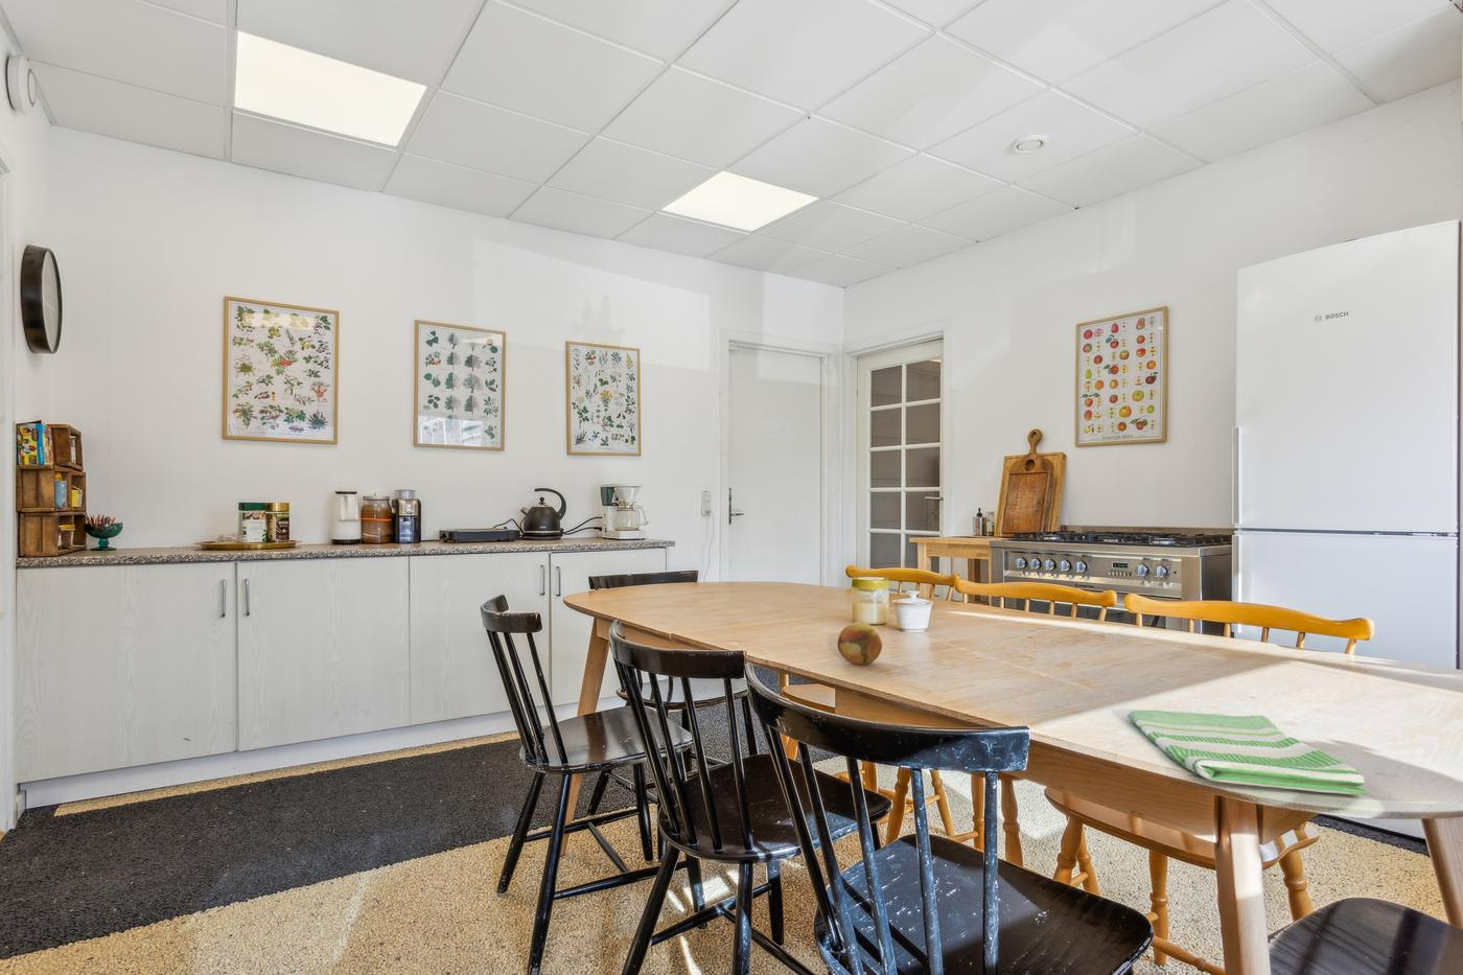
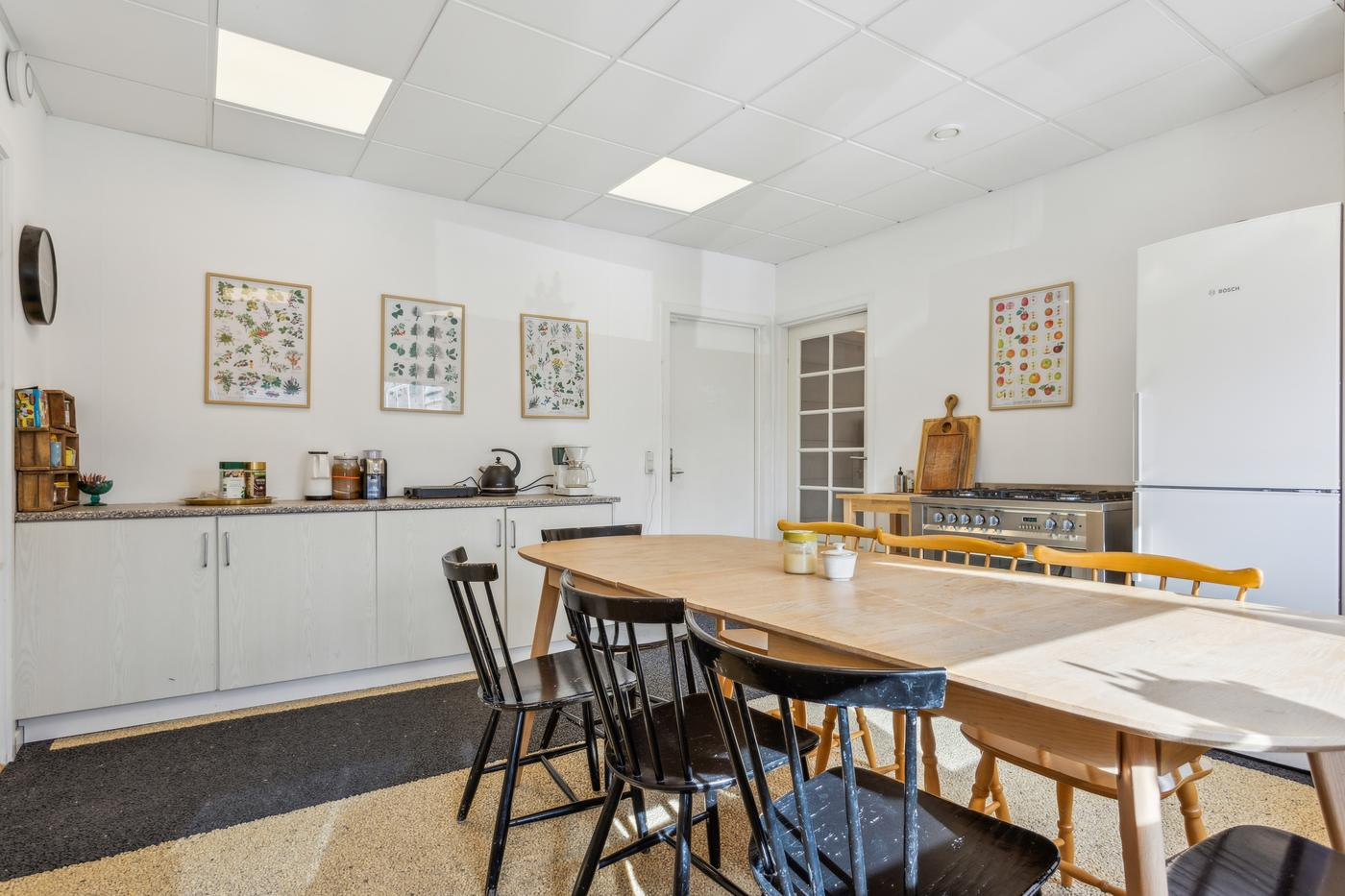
- dish towel [1127,709,1368,797]
- fruit [836,620,883,667]
